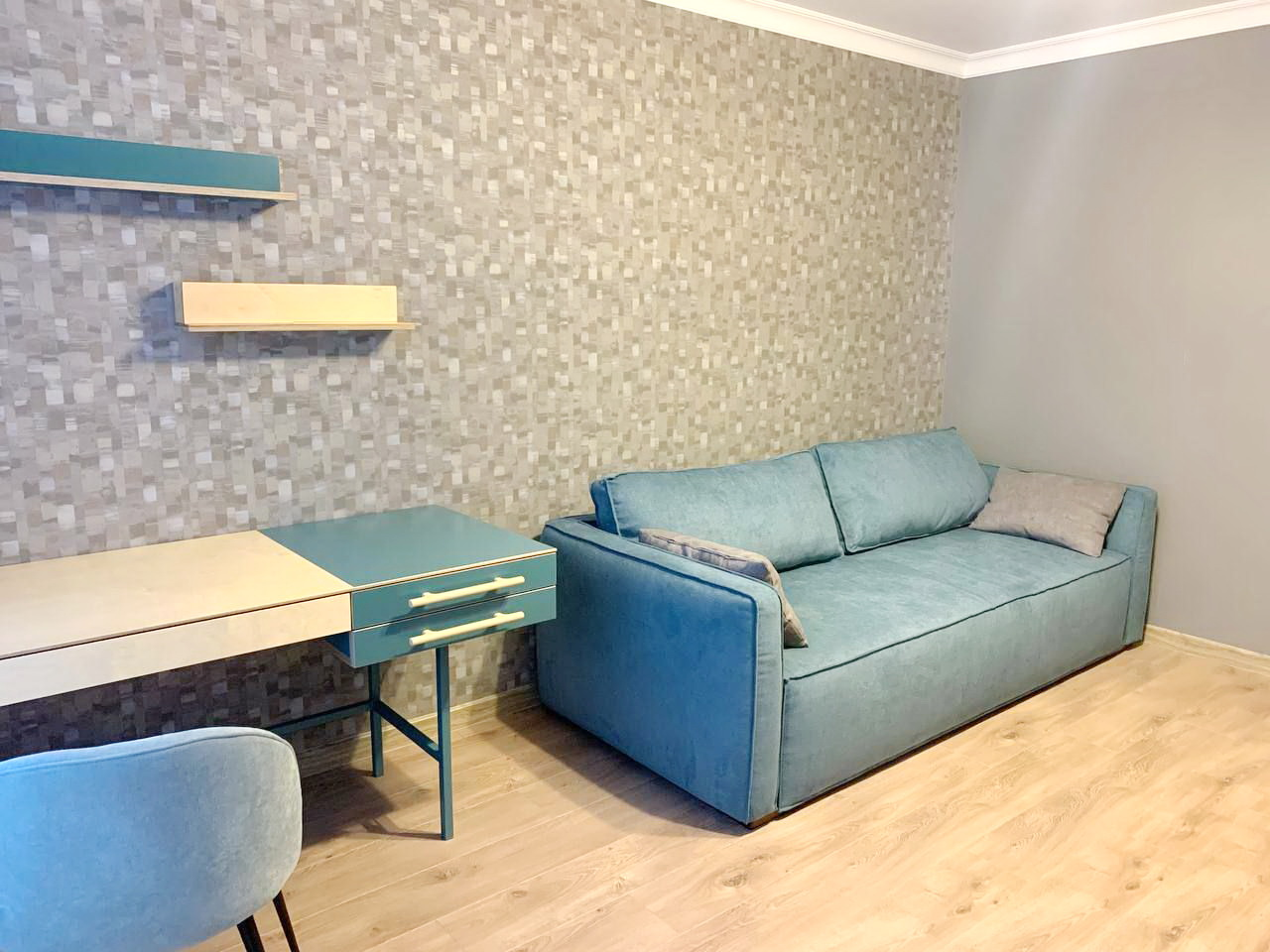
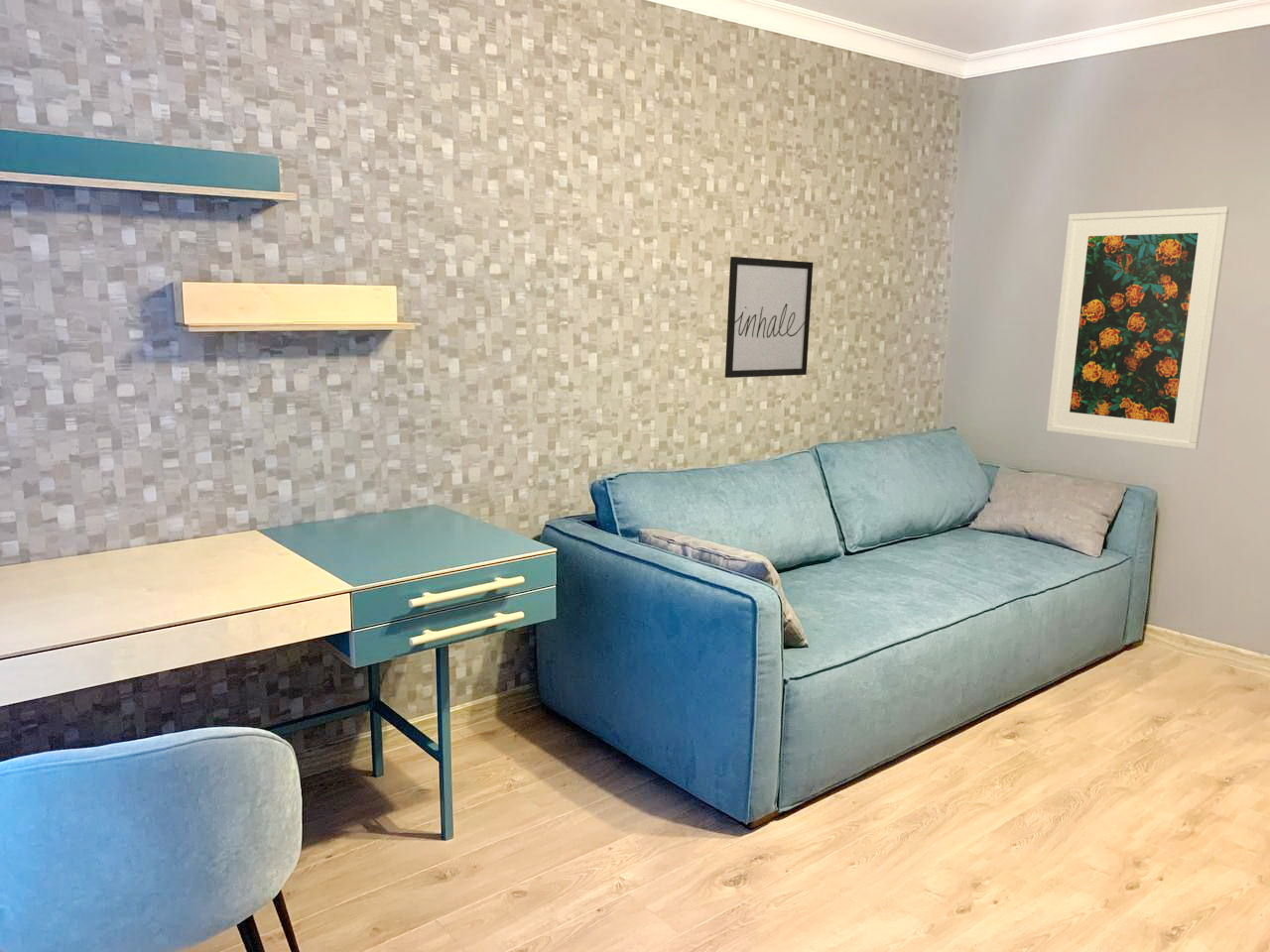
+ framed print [1046,205,1230,450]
+ wall art [724,256,814,379]
